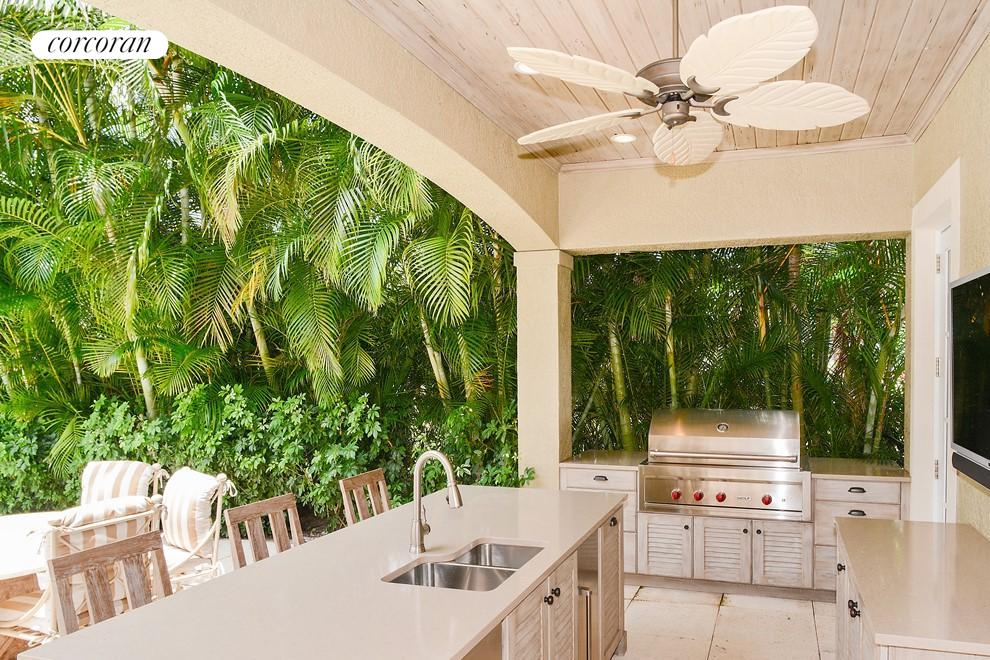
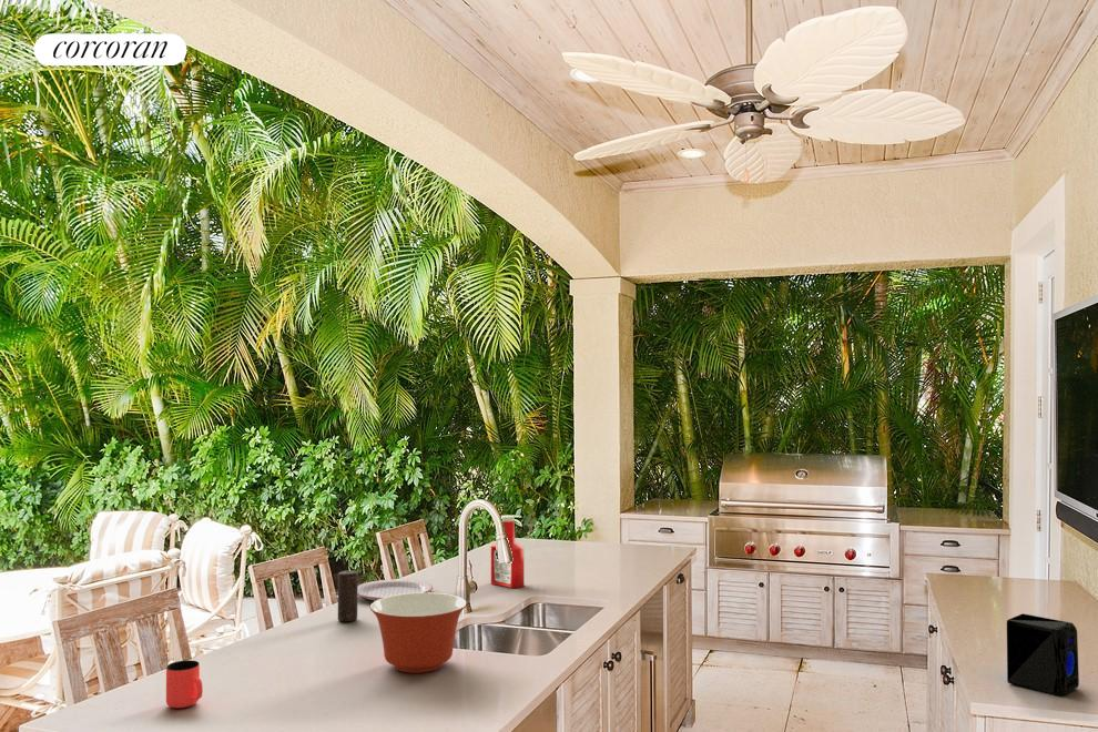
+ plate [357,578,434,601]
+ cup [165,659,204,709]
+ speaker [1006,612,1080,697]
+ candle [337,570,359,623]
+ mixing bowl [369,592,468,674]
+ soap bottle [490,515,525,589]
